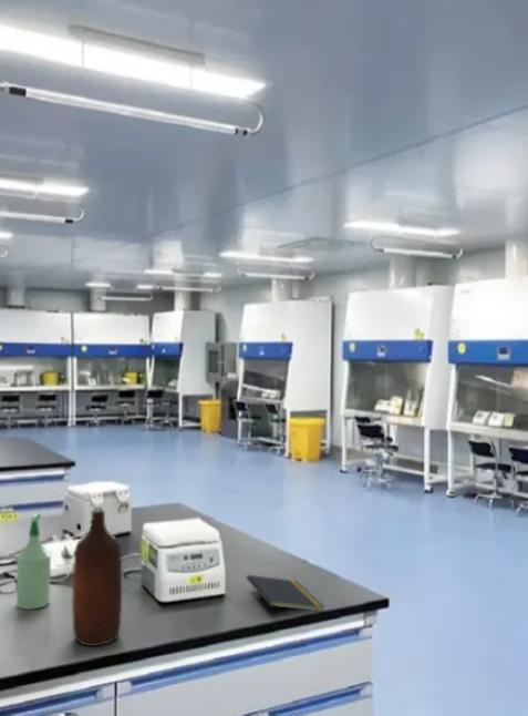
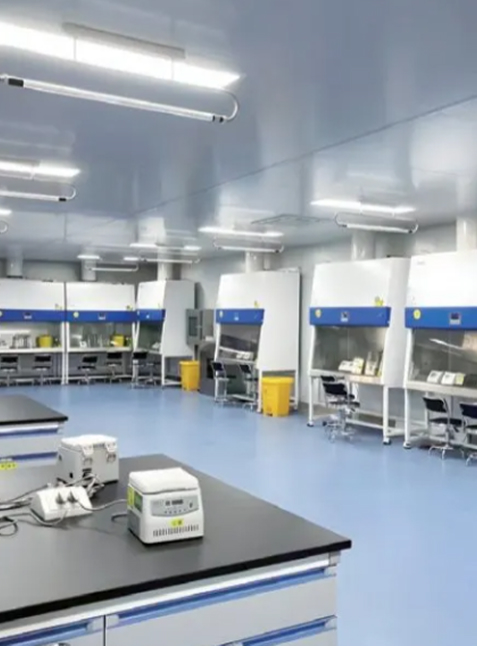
- spray bottle [15,512,52,611]
- bottle [71,510,123,647]
- notepad [246,574,325,620]
